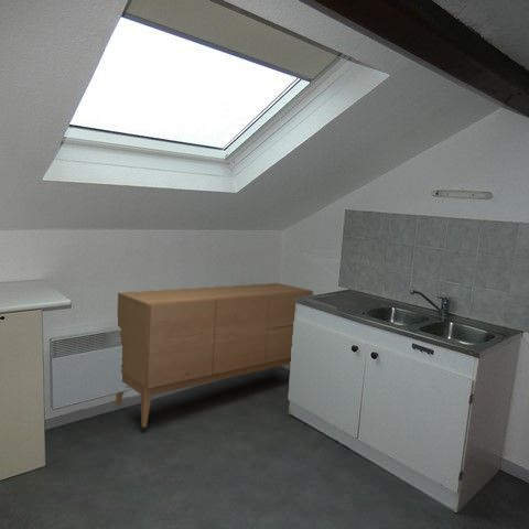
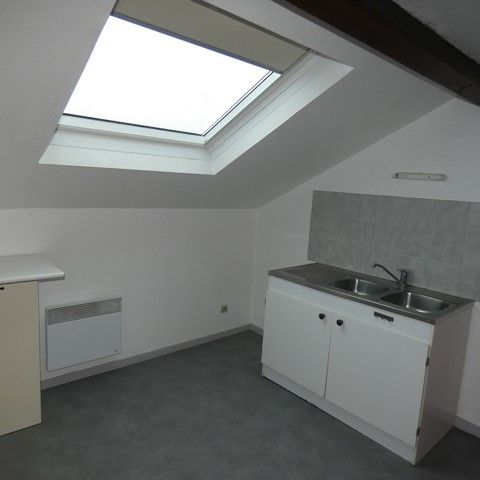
- sideboard [115,282,314,429]
